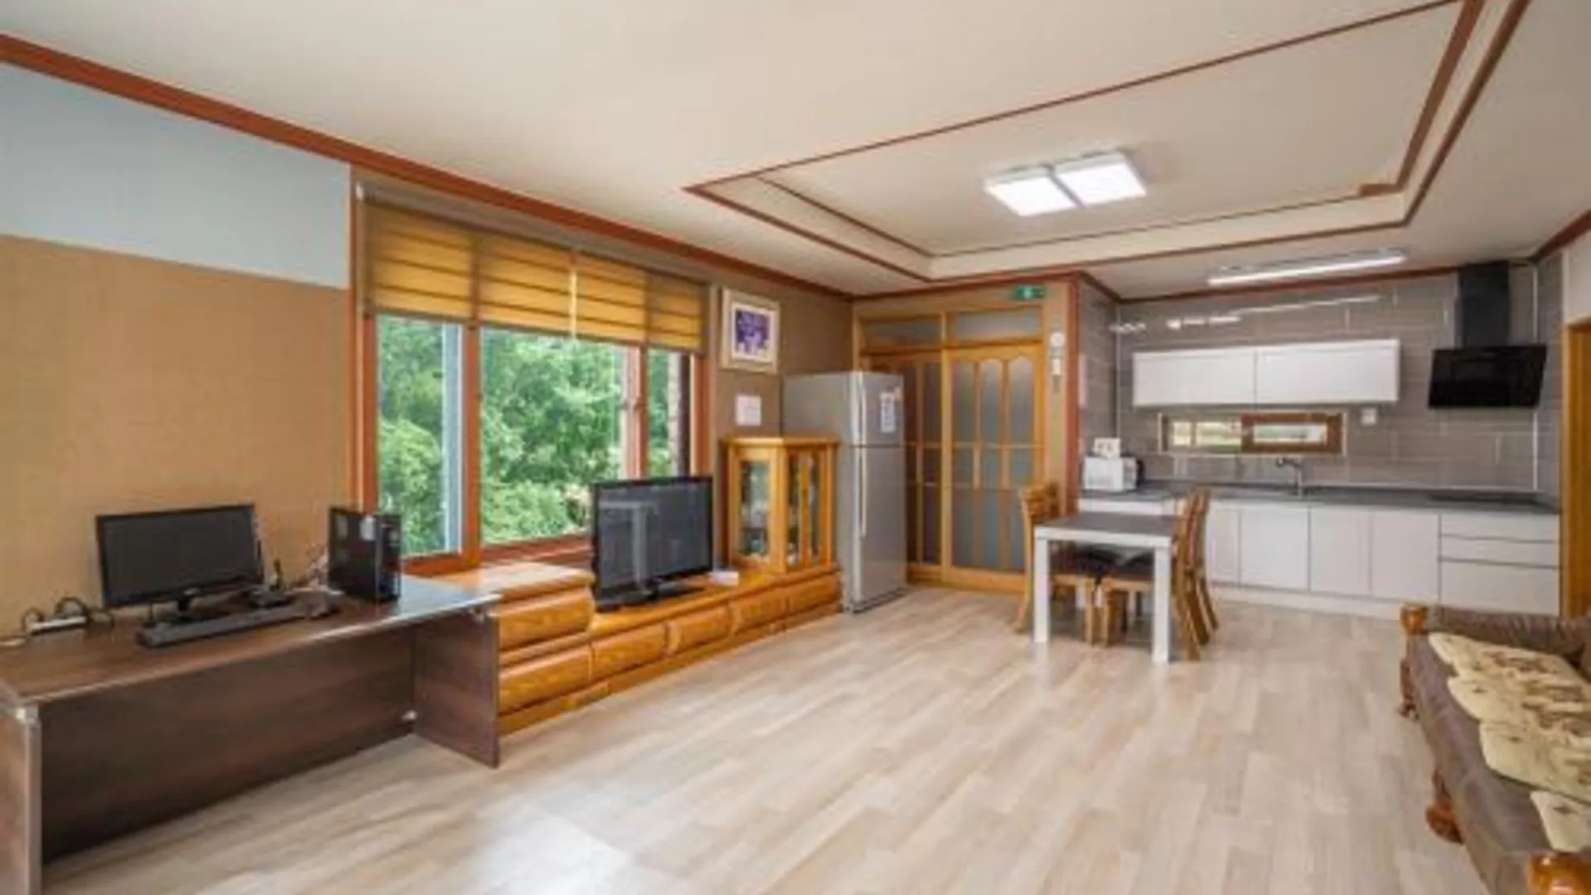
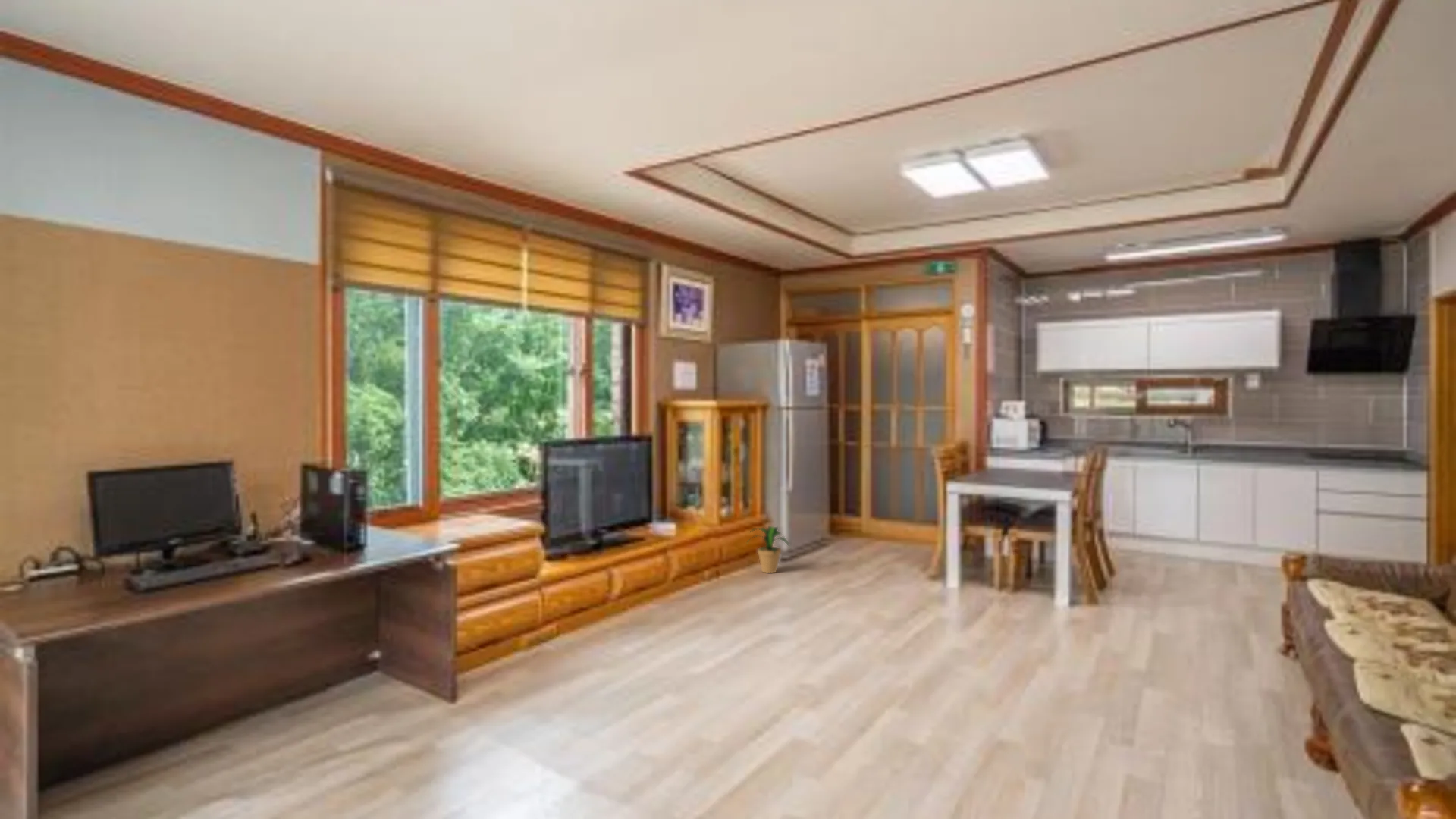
+ potted plant [745,526,791,574]
